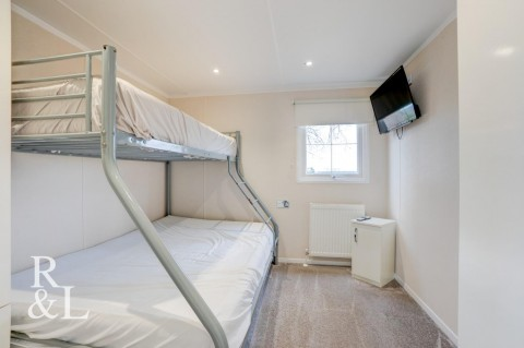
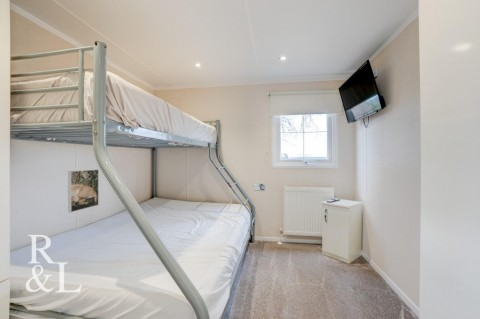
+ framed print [67,168,100,213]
